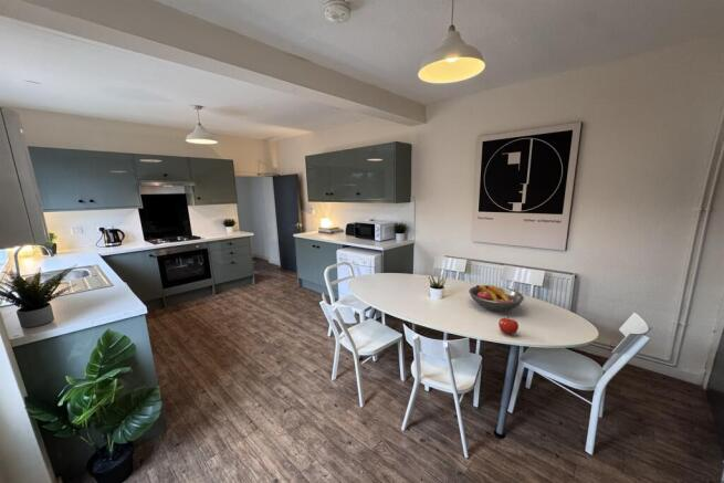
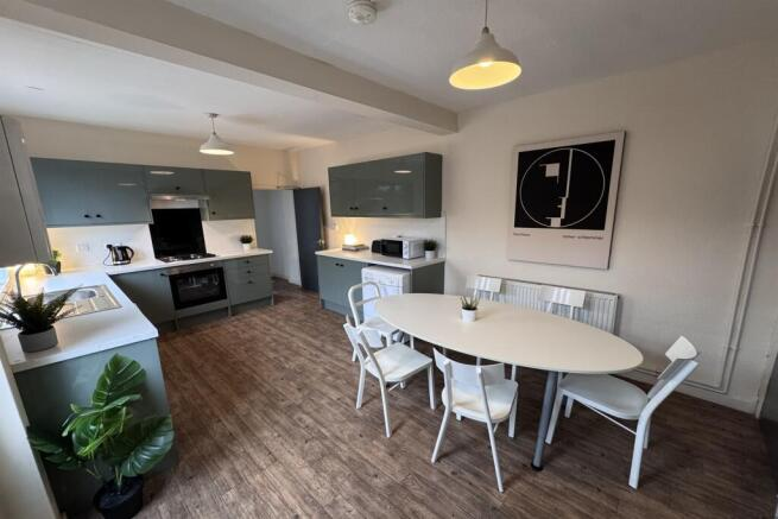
- fruit [497,316,520,336]
- fruit bowl [469,284,525,312]
